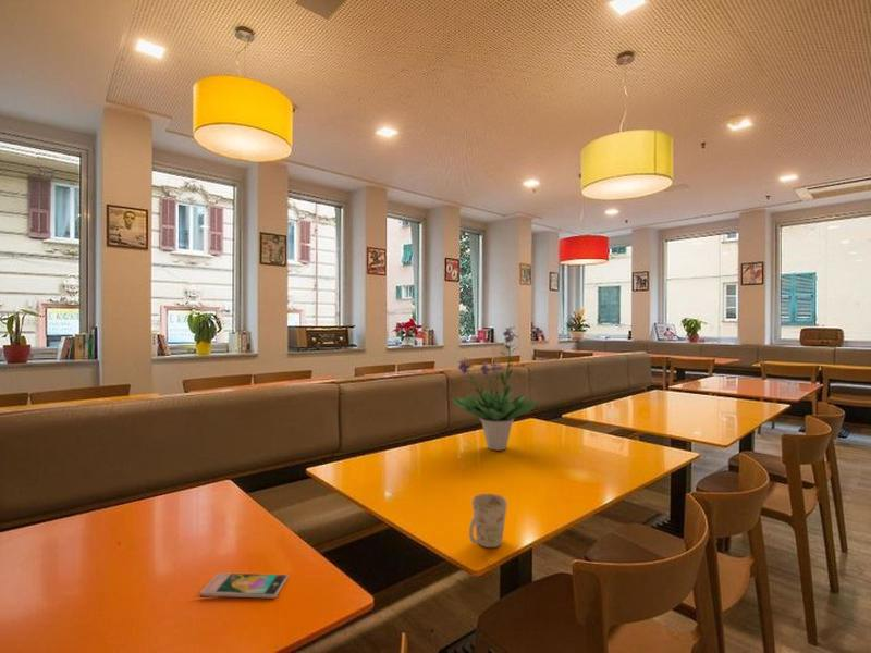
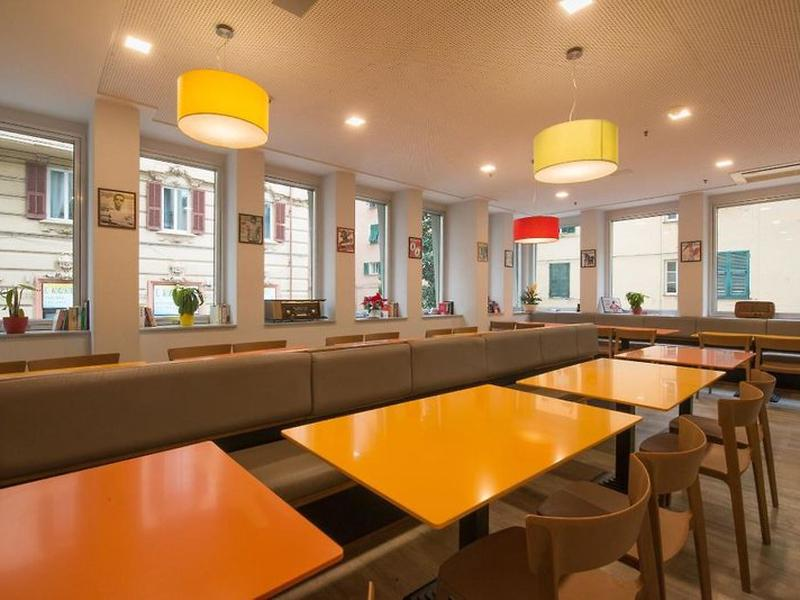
- smartphone [199,571,290,600]
- potted plant [450,325,542,452]
- mug [468,493,508,549]
